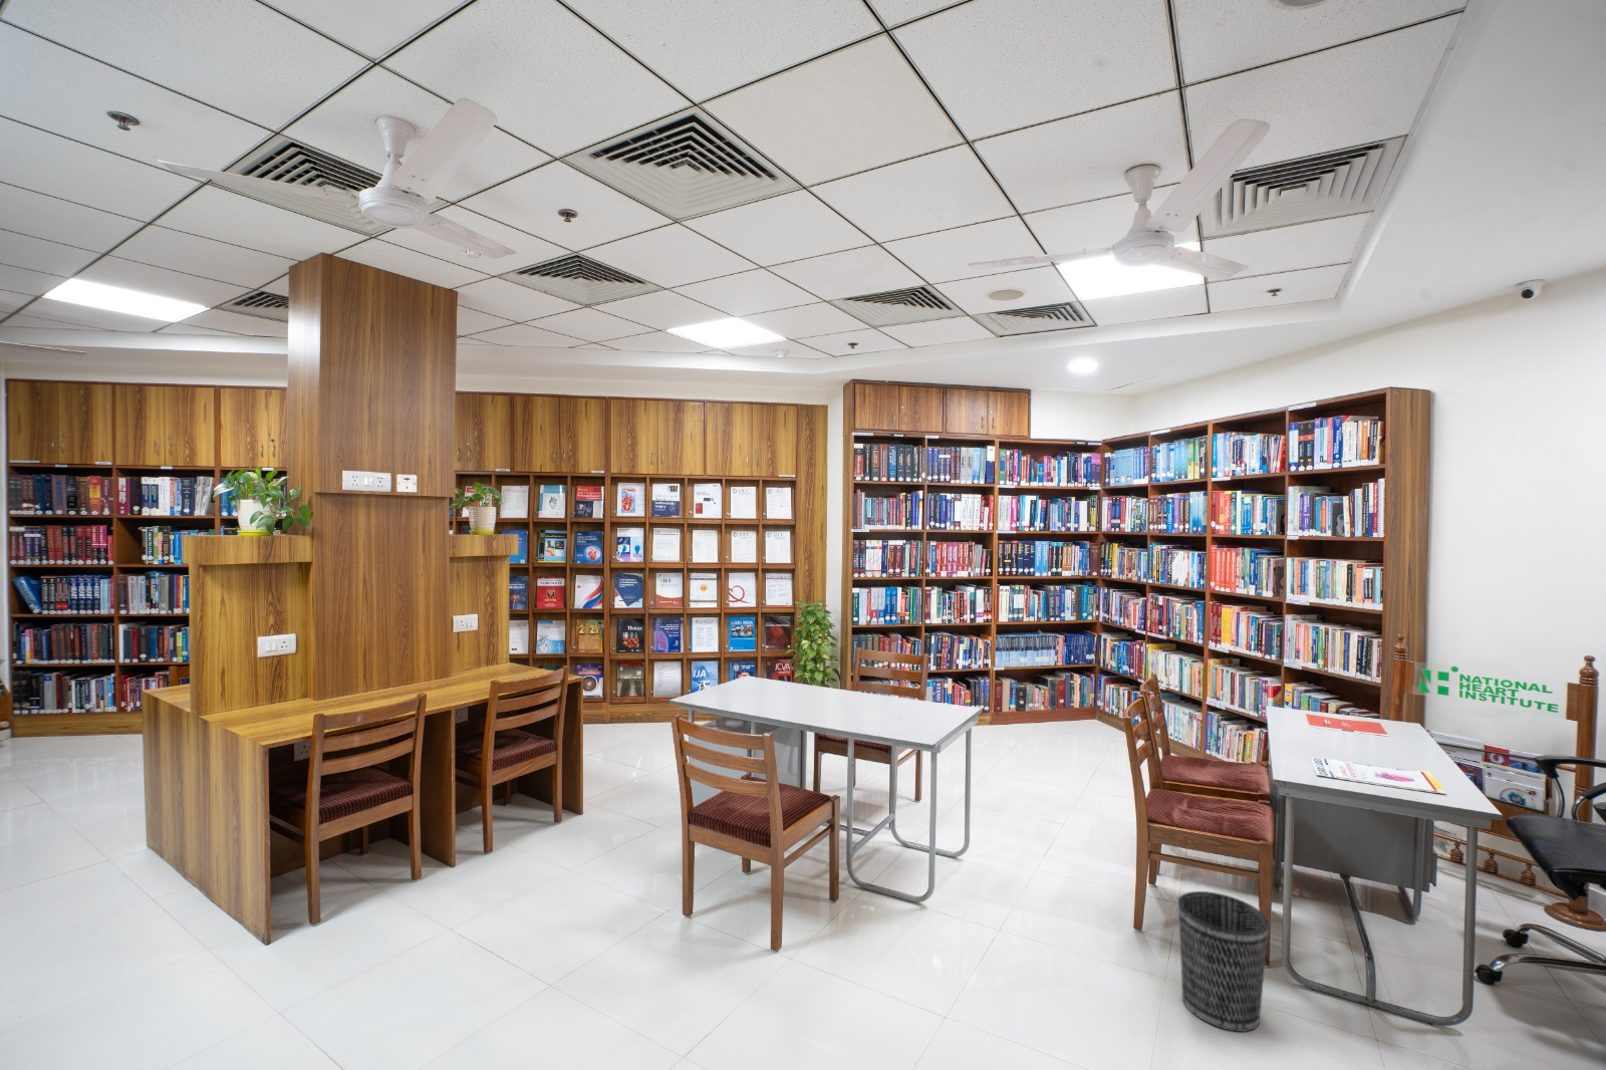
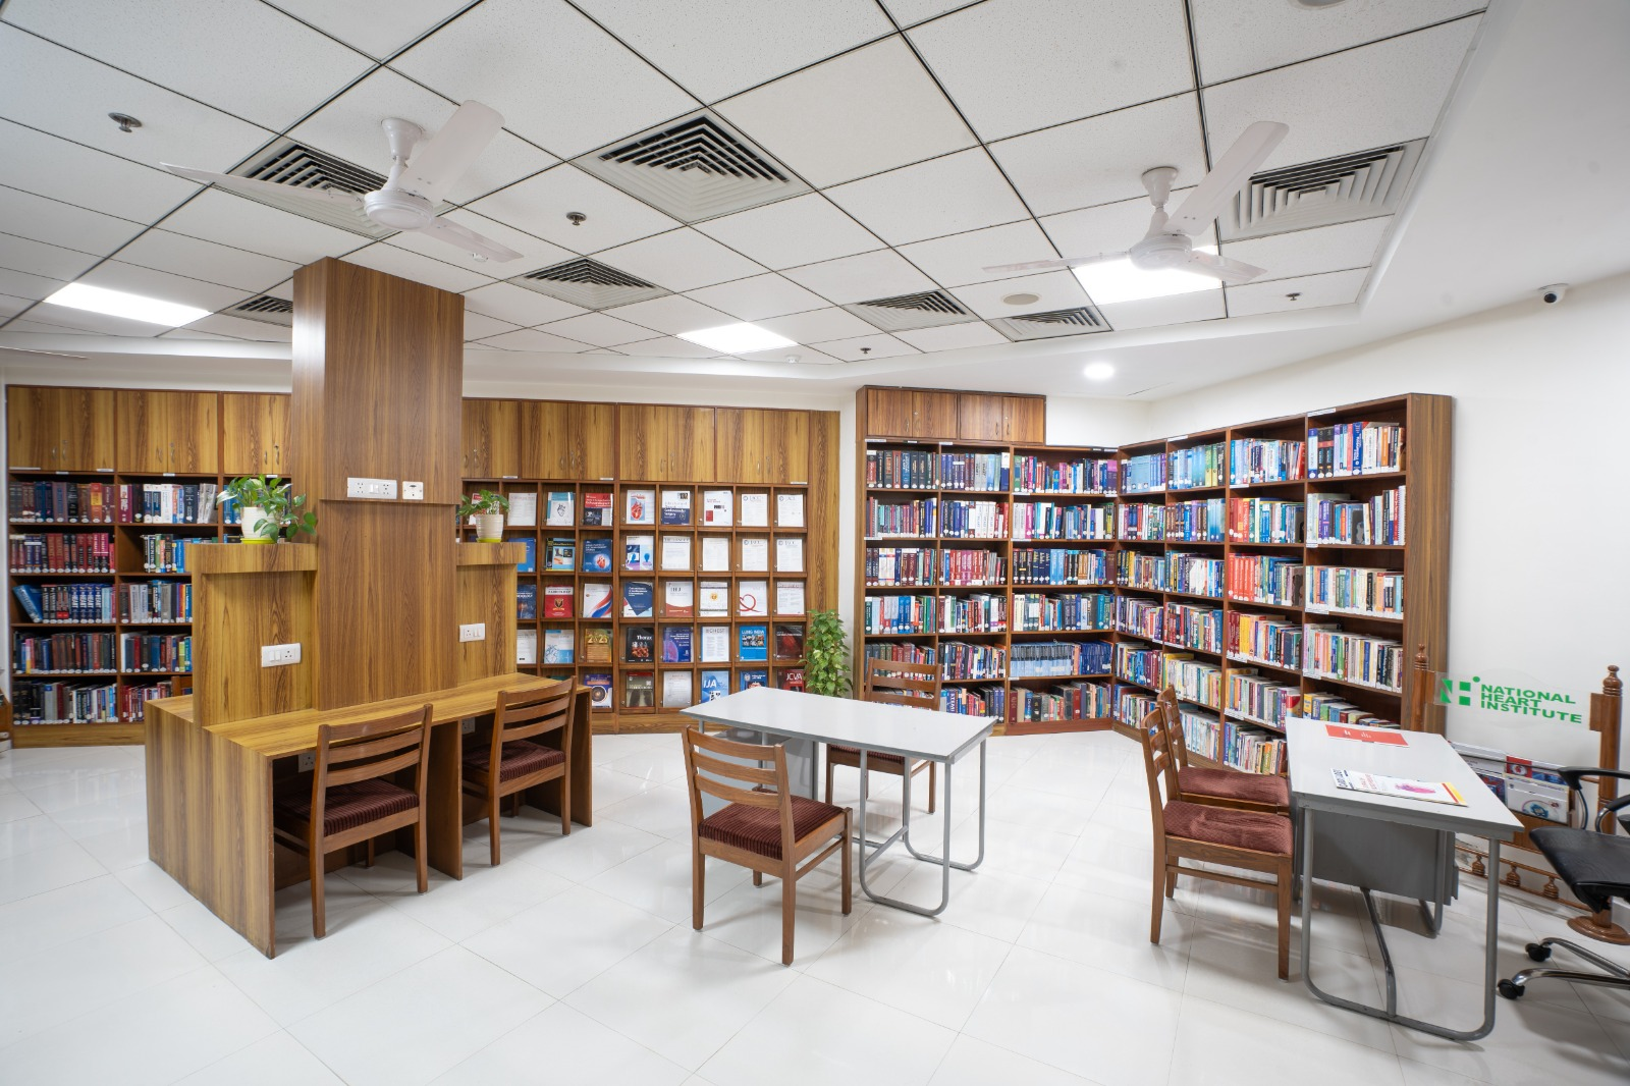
- wastebasket [1177,891,1269,1033]
